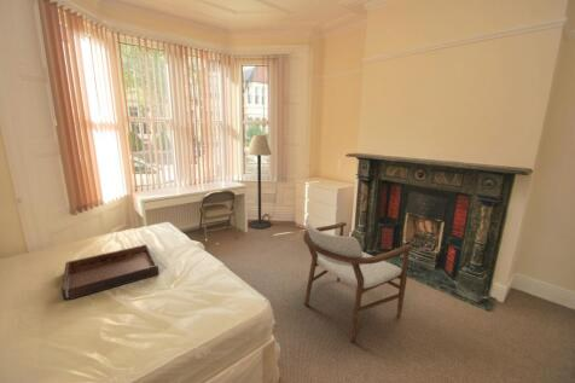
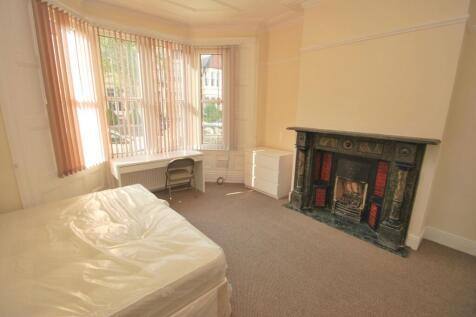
- floor lamp [245,134,273,230]
- armchair [302,217,414,343]
- serving tray [60,243,159,301]
